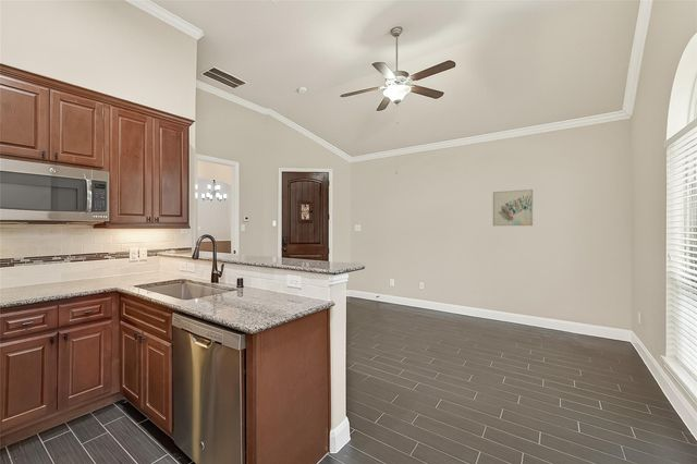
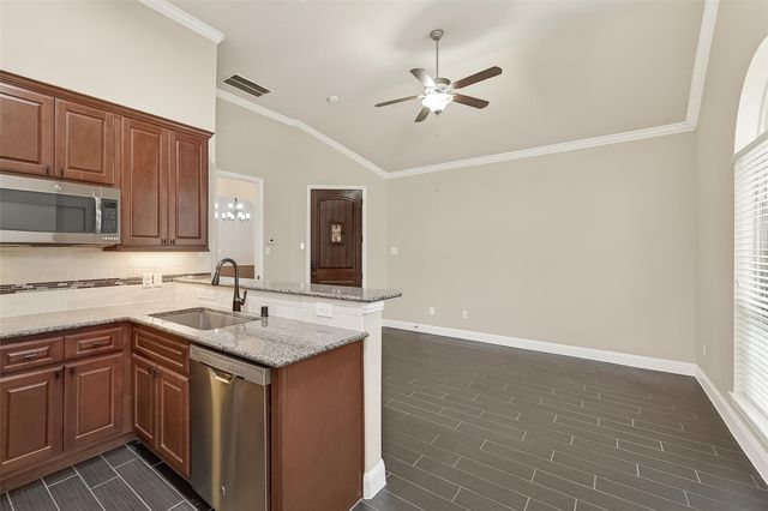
- wall art [492,188,534,227]
